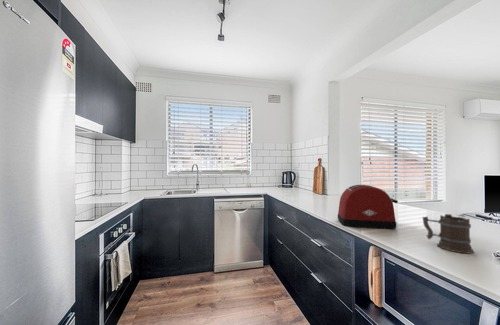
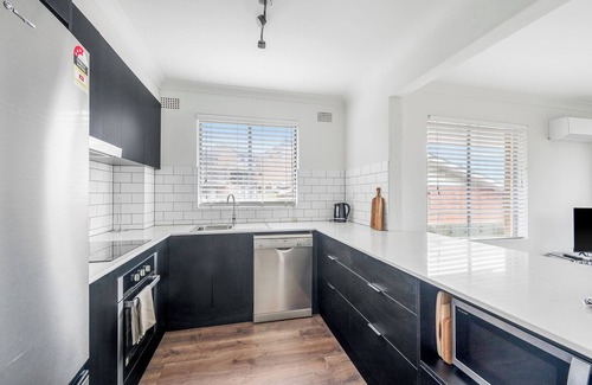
- toaster [337,184,399,230]
- mug [421,213,475,254]
